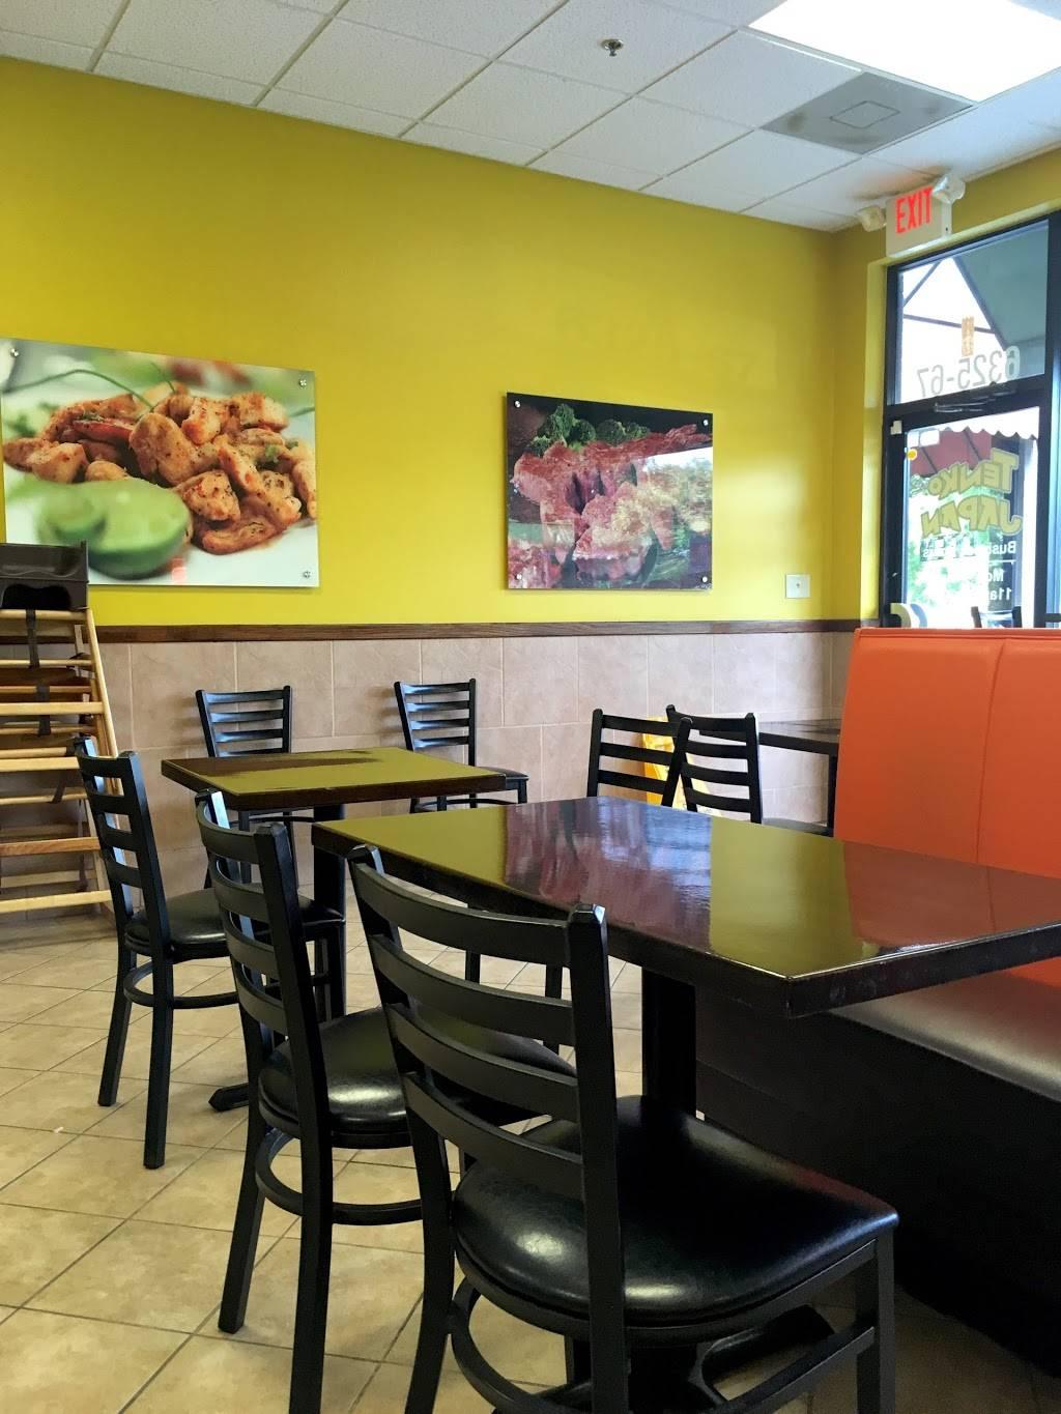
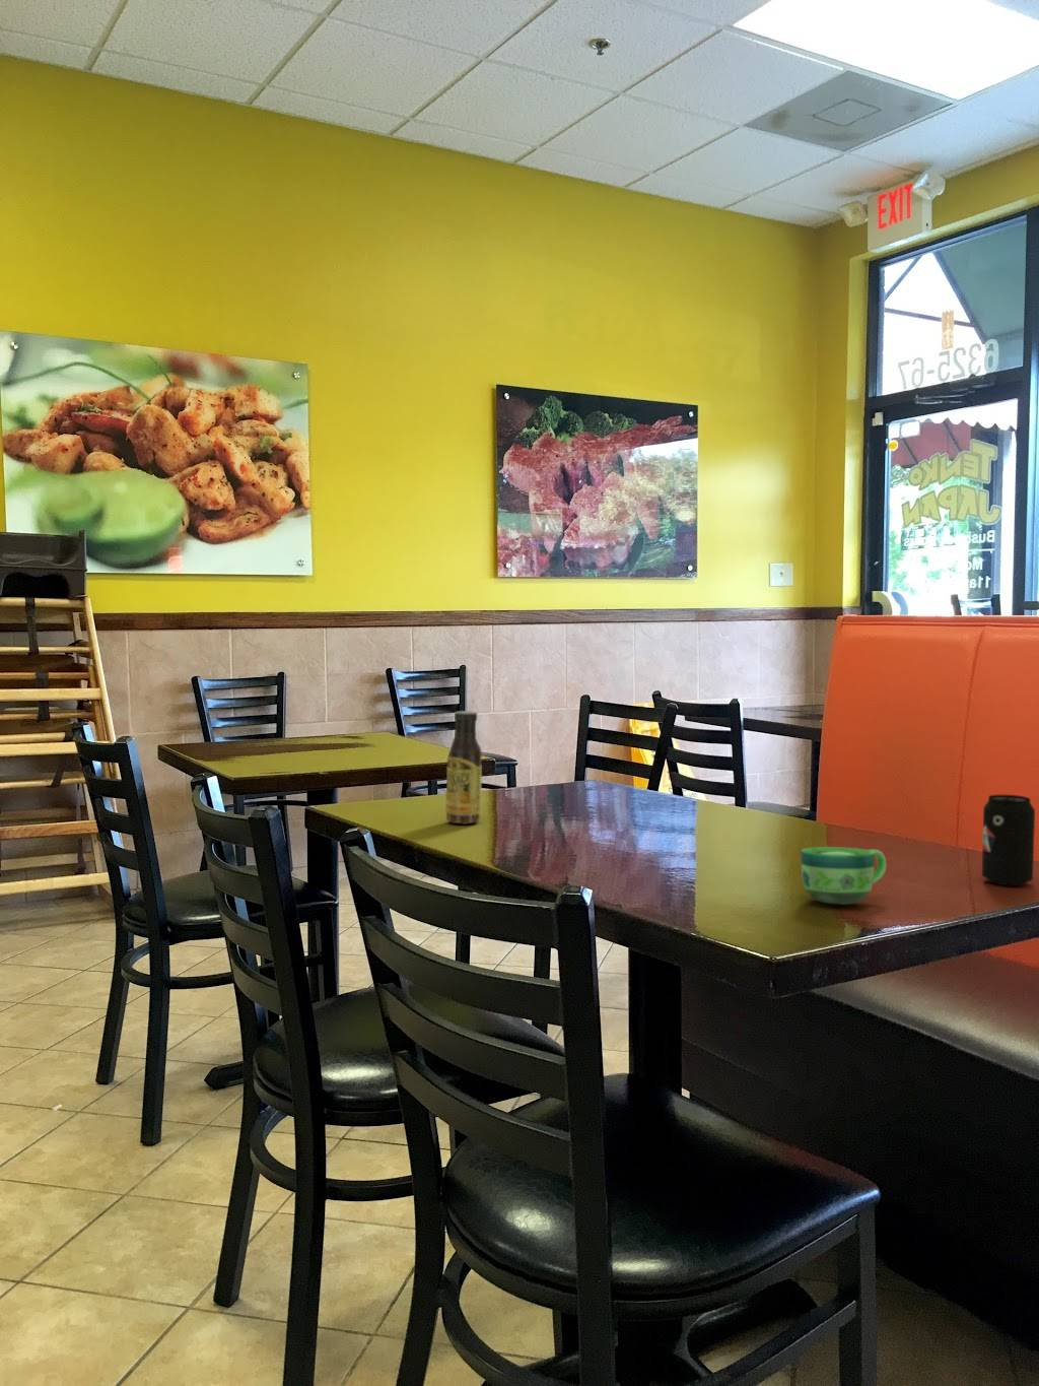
+ beverage can [981,794,1036,887]
+ sauce bottle [444,710,483,826]
+ cup [801,845,887,904]
